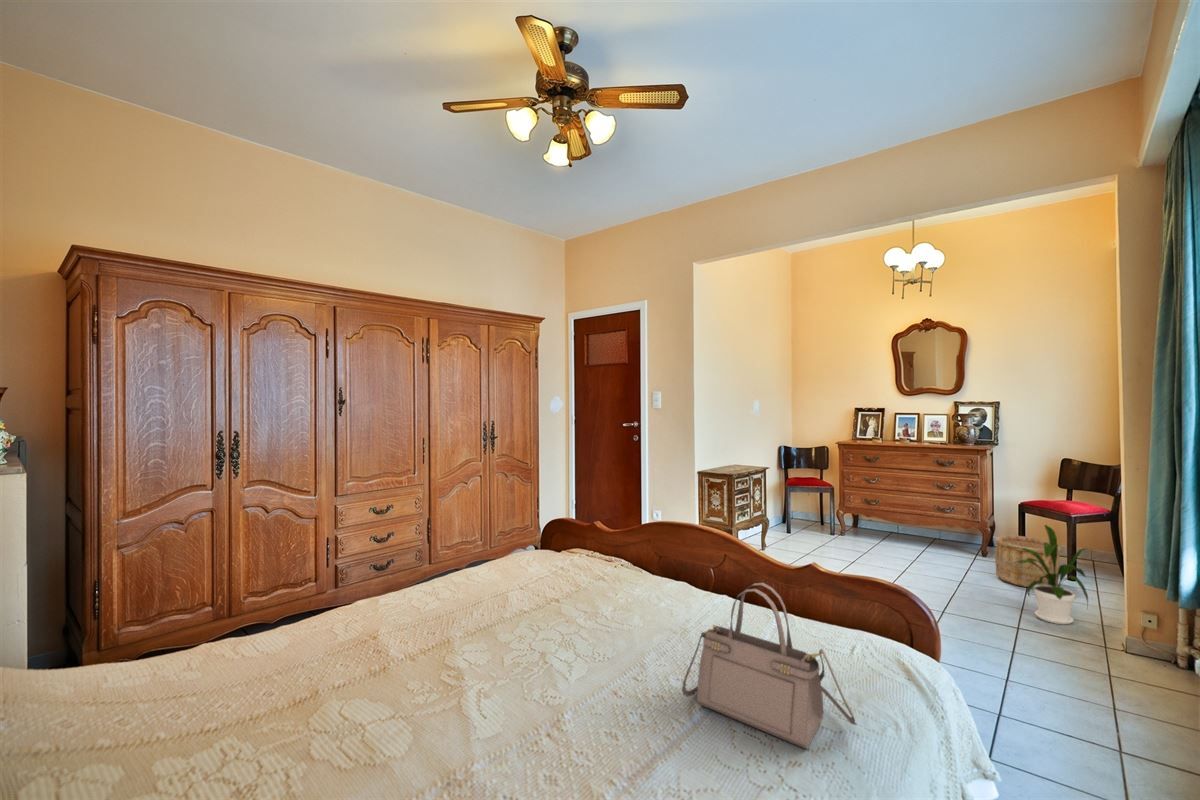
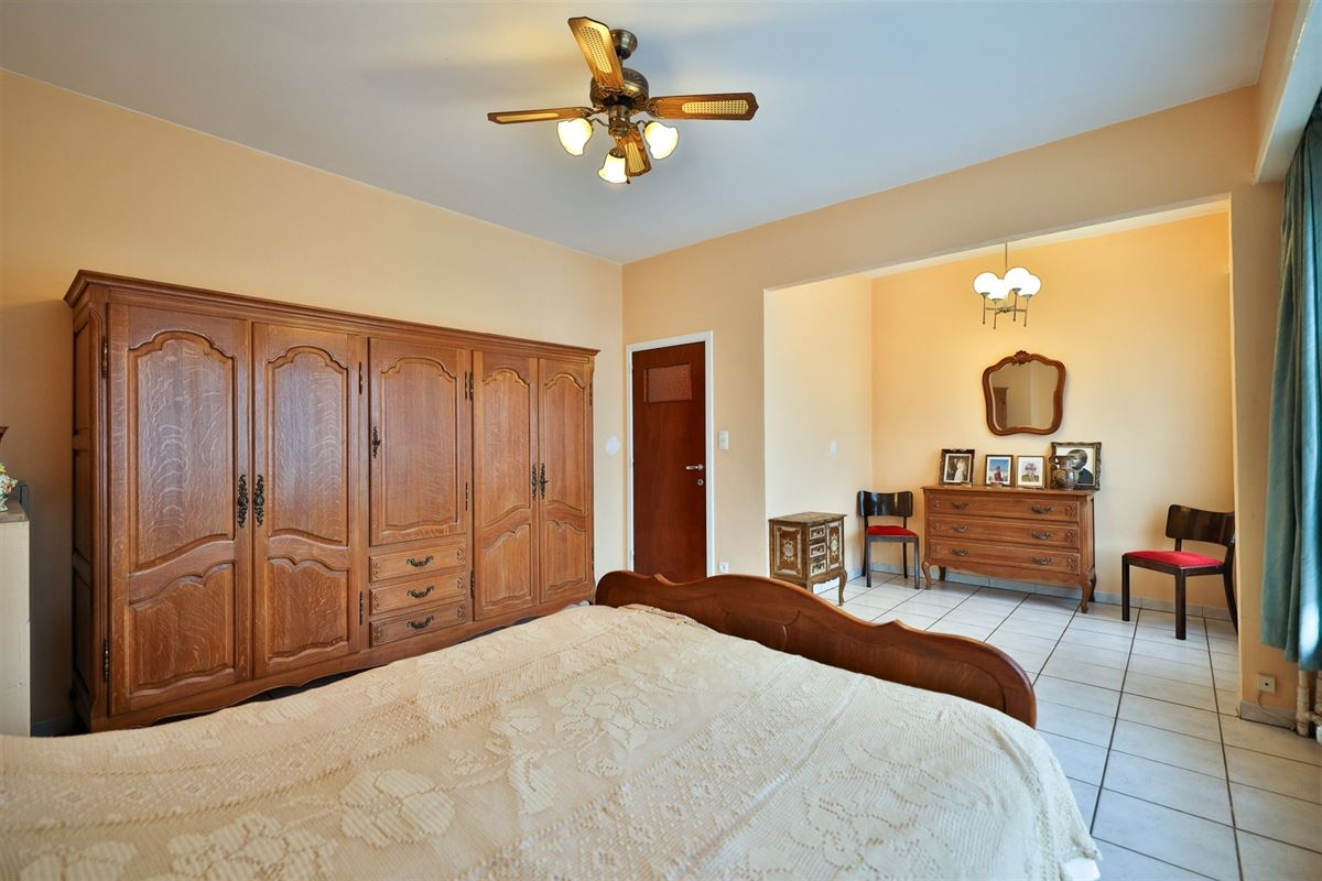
- wooden bucket [993,535,1063,588]
- house plant [1007,524,1095,625]
- handbag [681,582,857,750]
